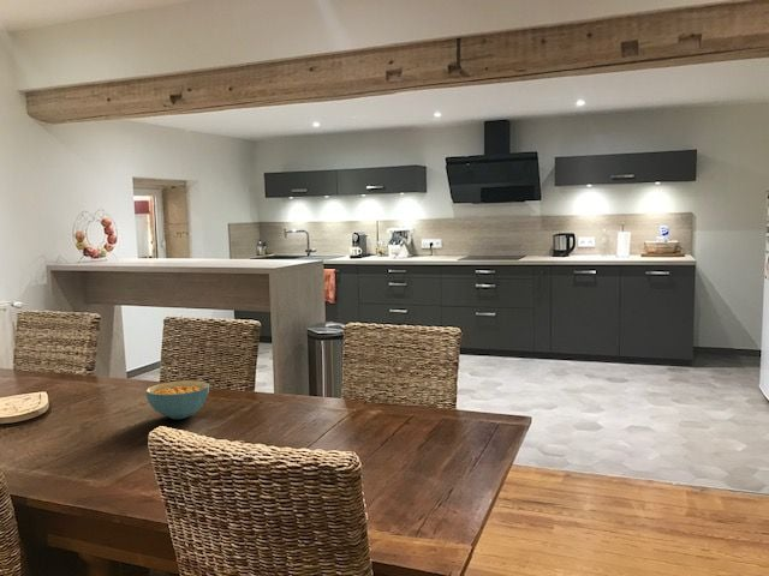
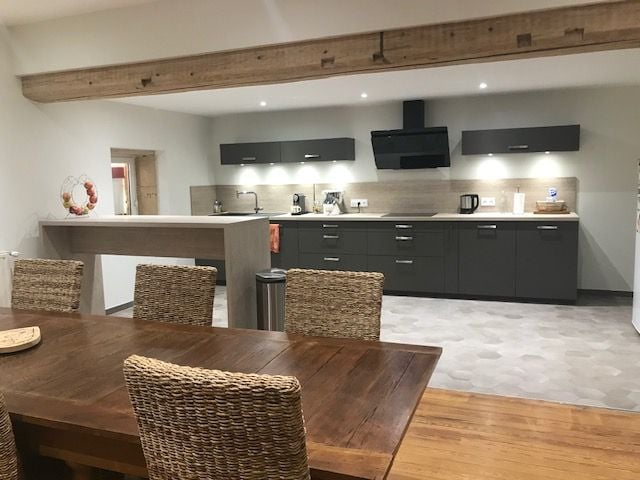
- cereal bowl [144,379,210,420]
